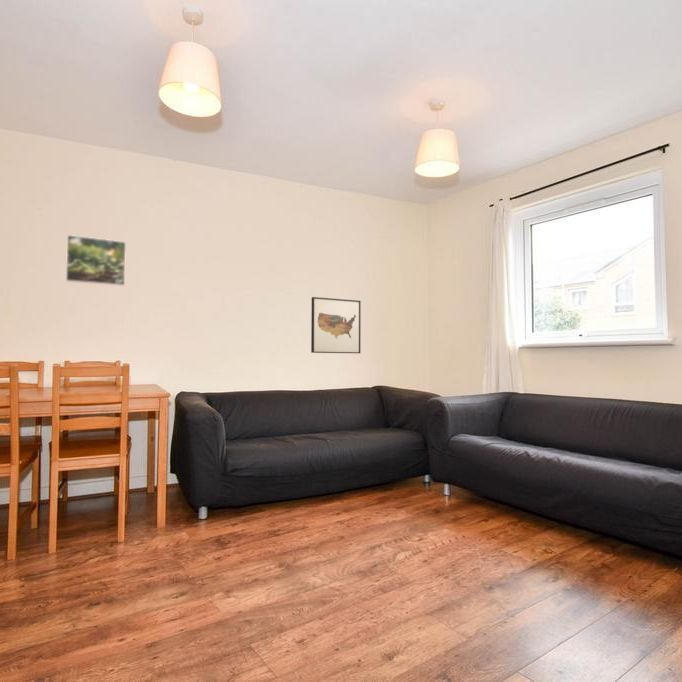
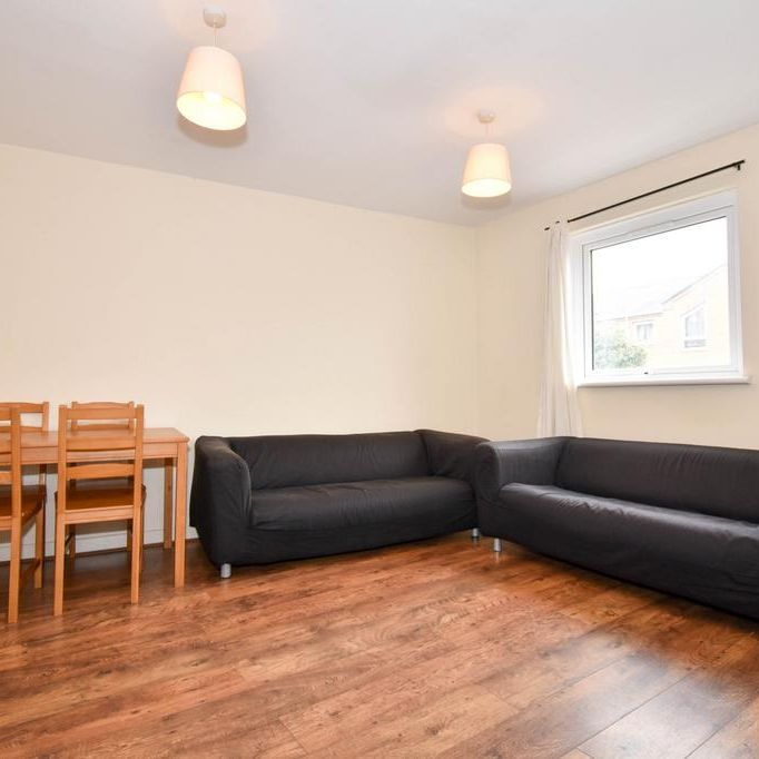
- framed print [65,234,127,287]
- wall art [310,296,362,354]
